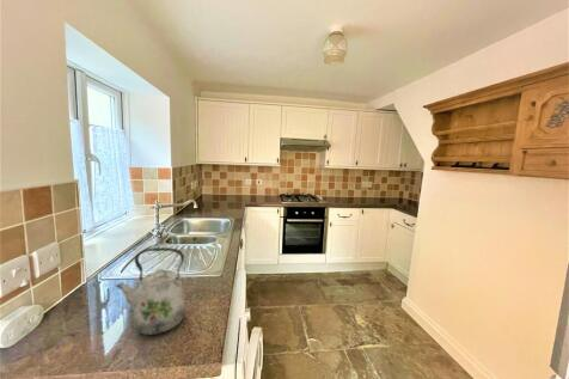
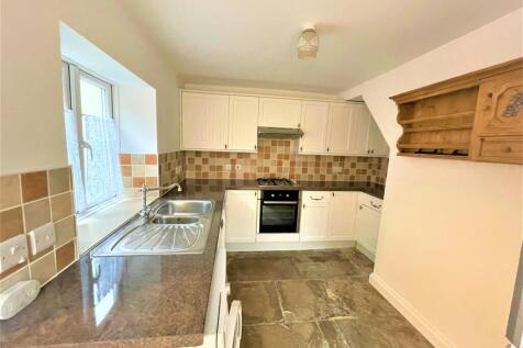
- kettle [114,246,186,336]
